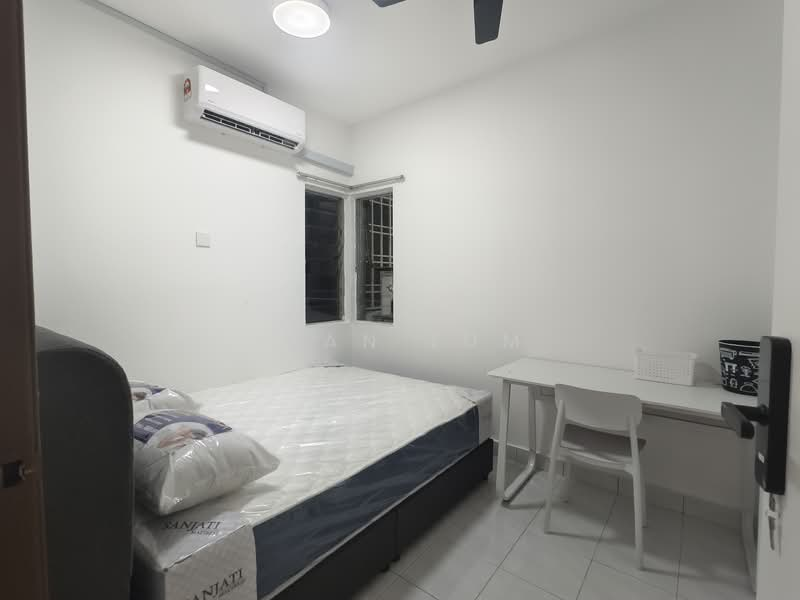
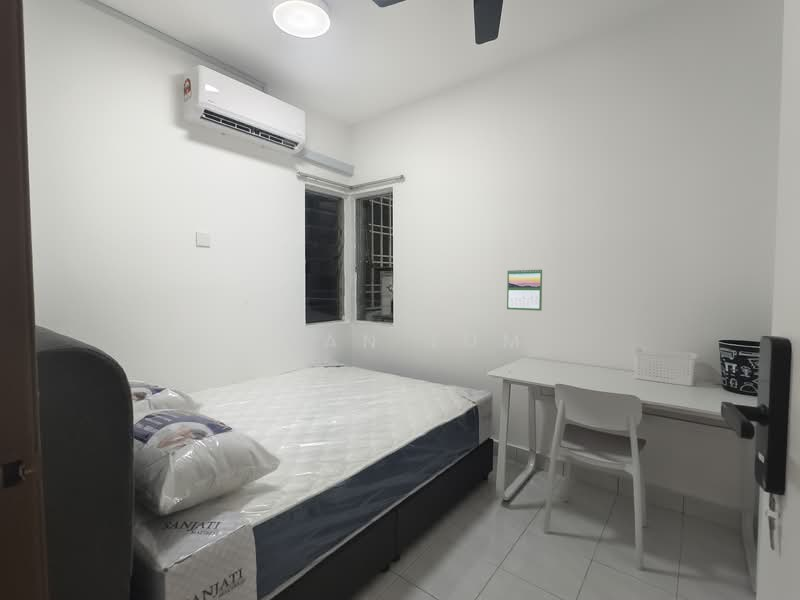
+ calendar [506,267,543,312]
